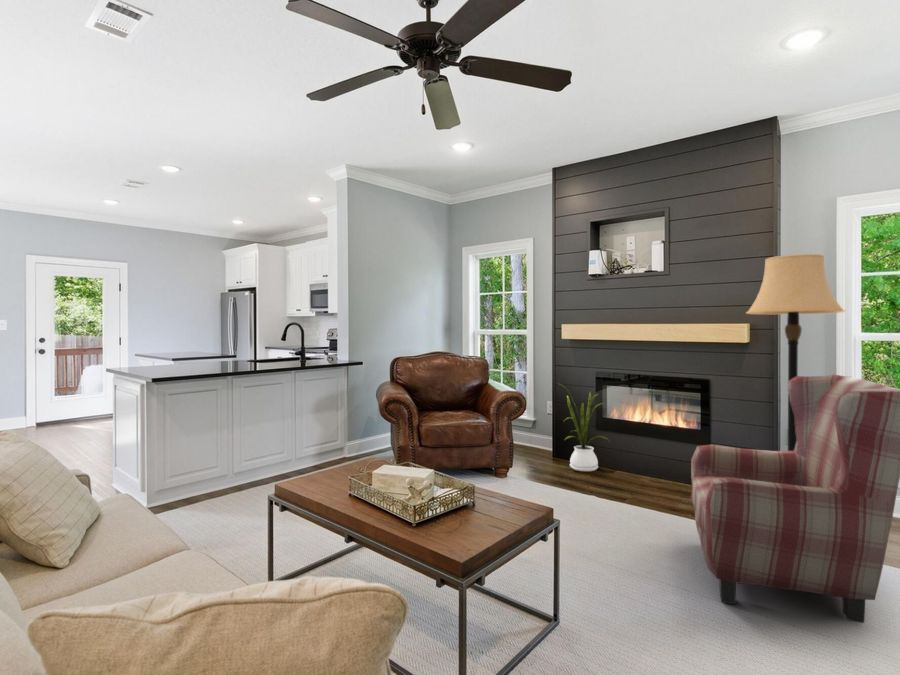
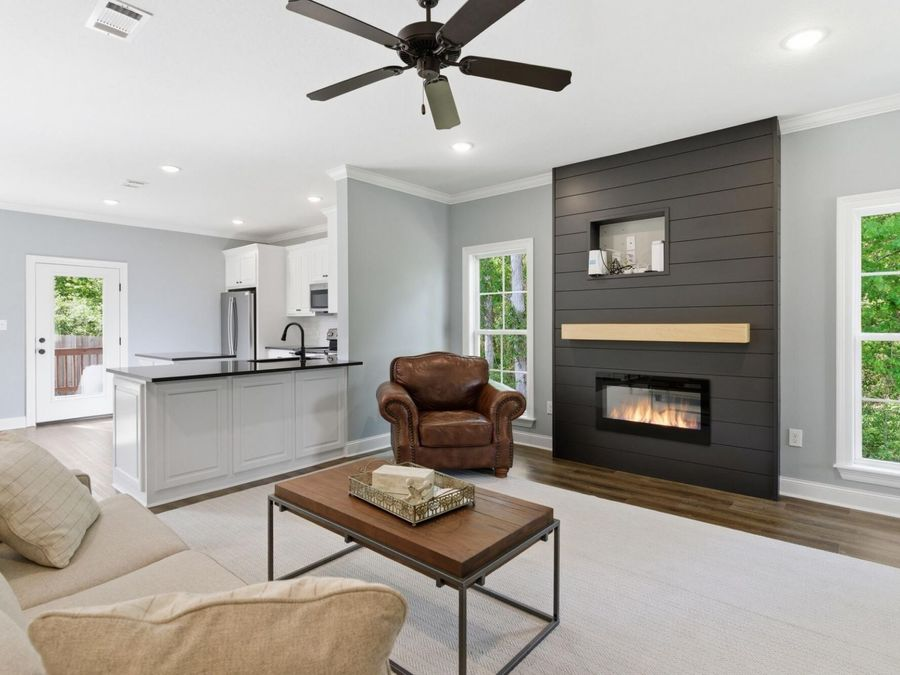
- house plant [556,382,610,472]
- lamp [745,253,846,451]
- armchair [690,374,900,624]
